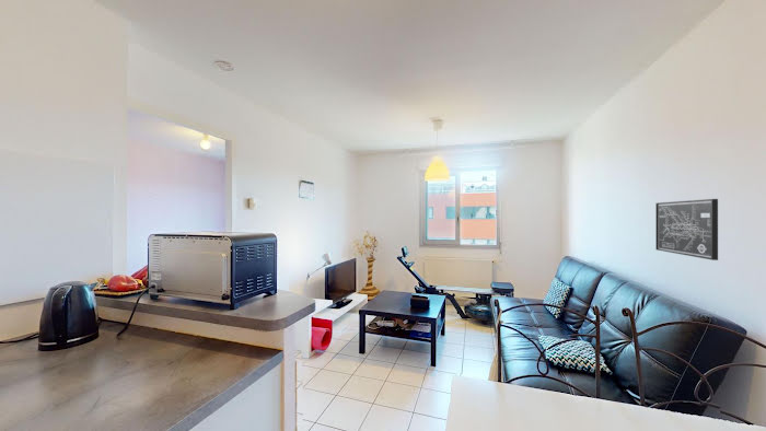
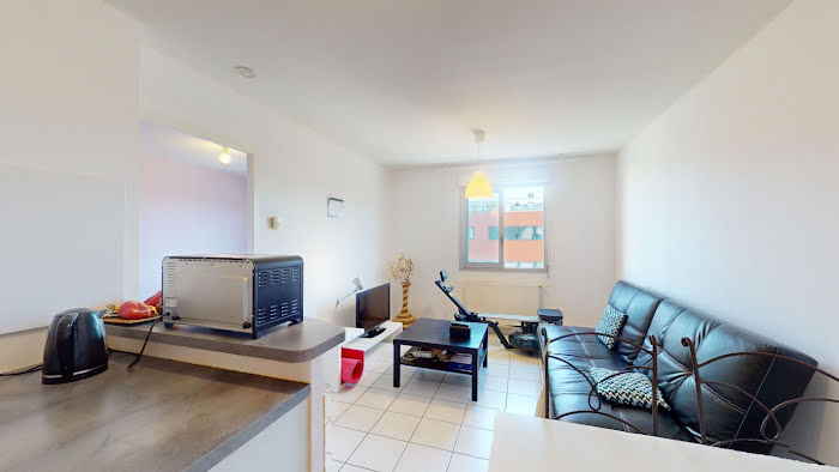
- wall art [654,198,719,261]
